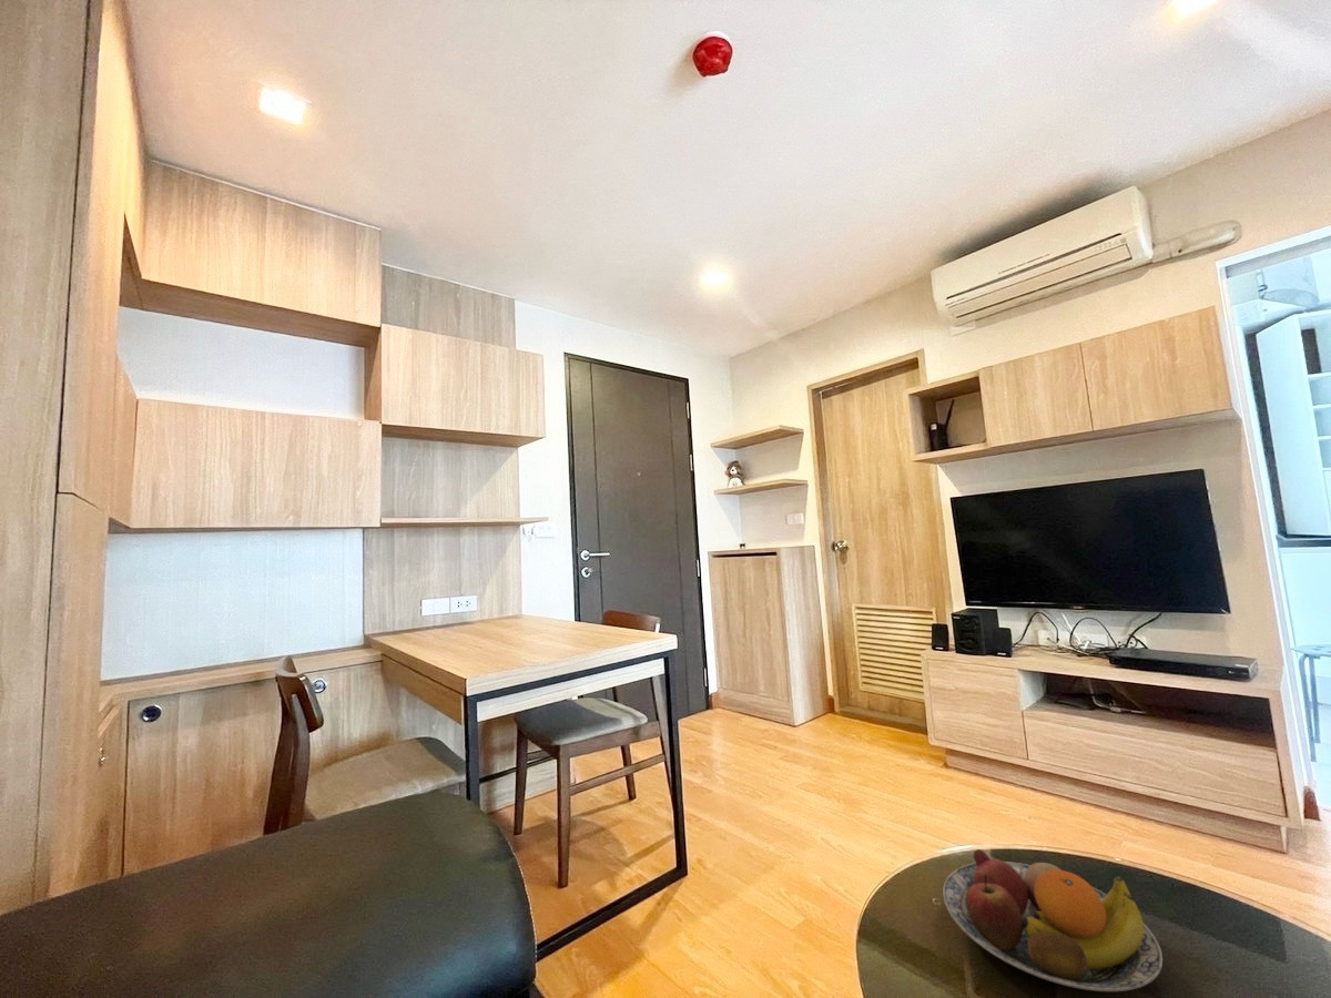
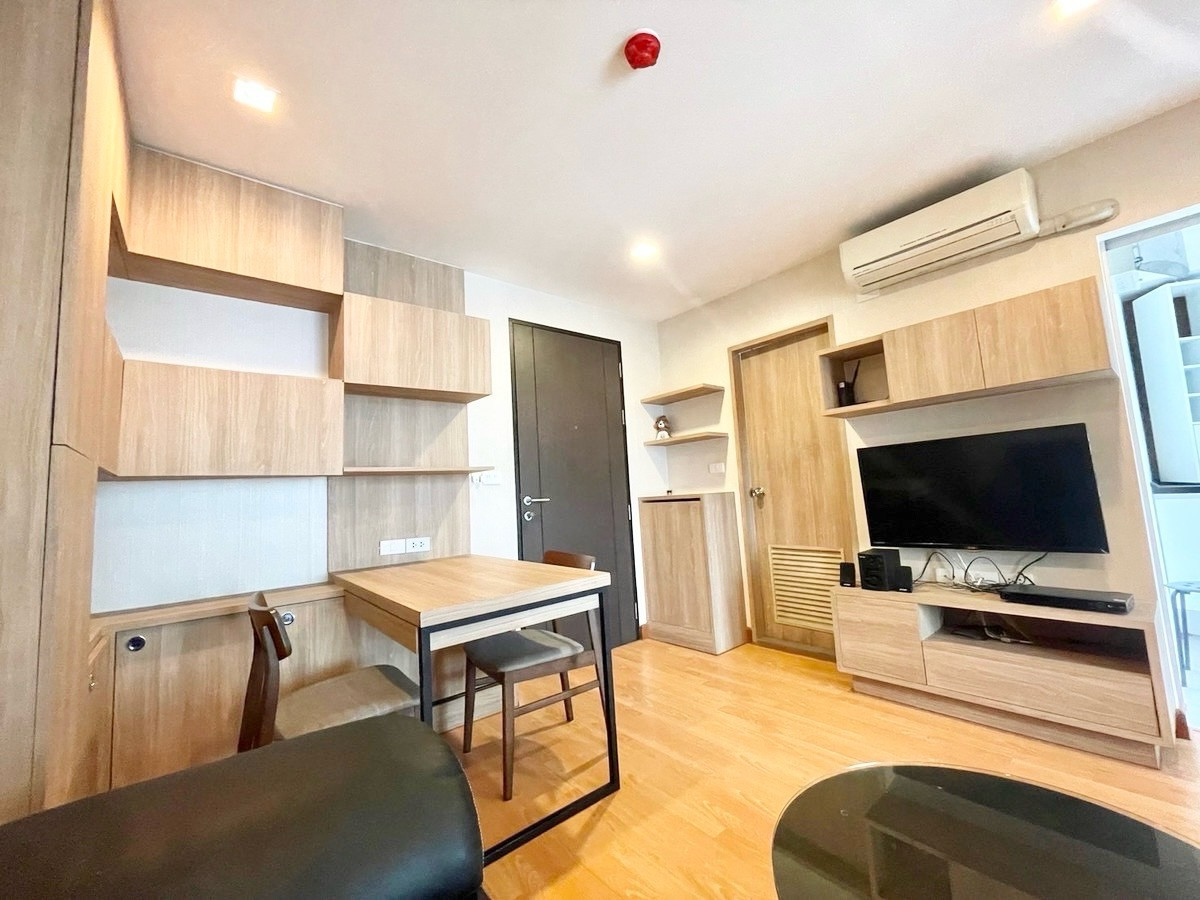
- fruit bowl [942,848,1164,992]
